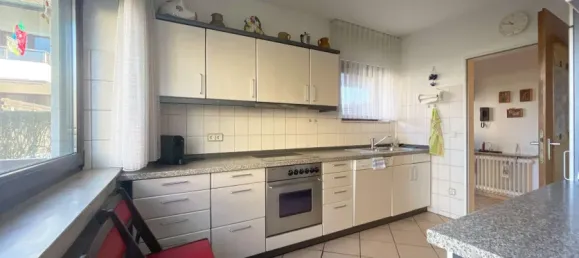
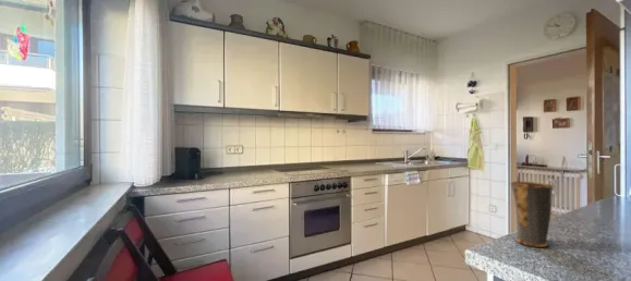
+ mug [509,181,554,248]
